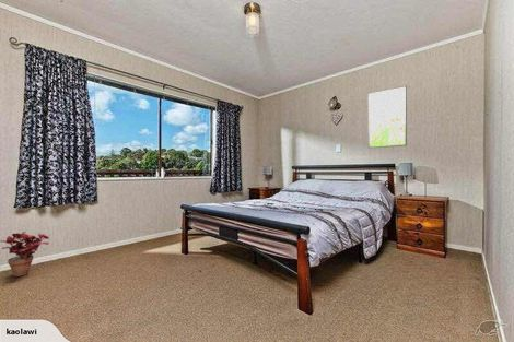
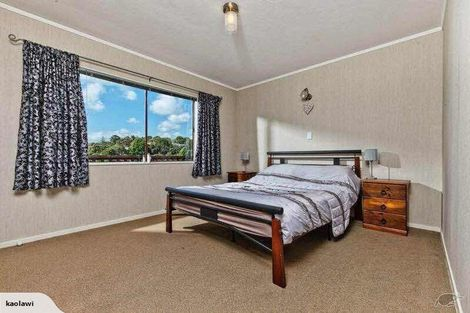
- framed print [366,85,408,149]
- potted plant [0,231,50,278]
